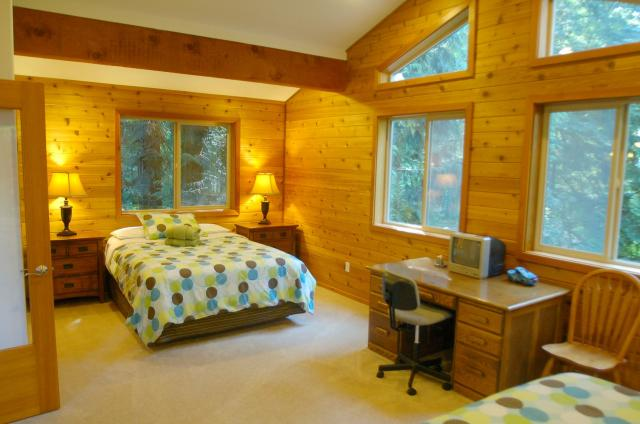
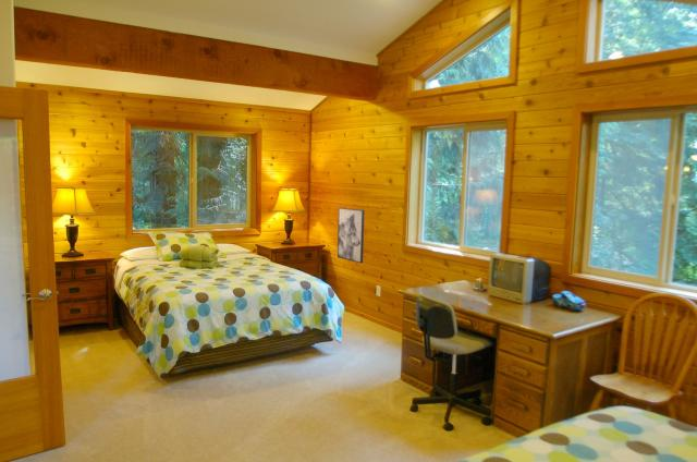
+ wall art [337,207,366,264]
